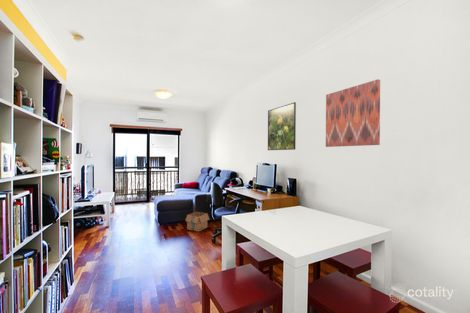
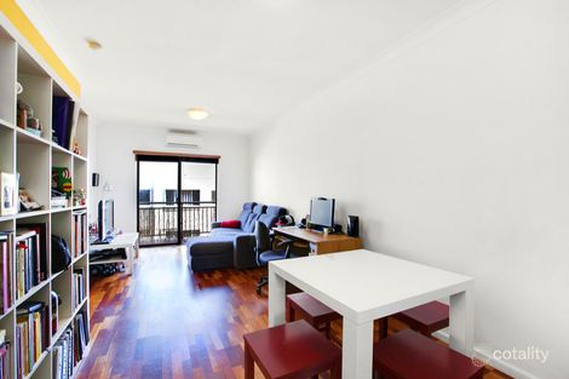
- wall art [325,78,381,148]
- cardboard box [184,211,210,232]
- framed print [267,101,297,151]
